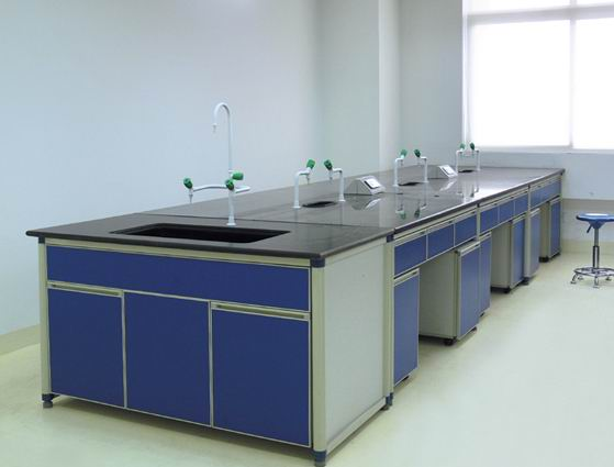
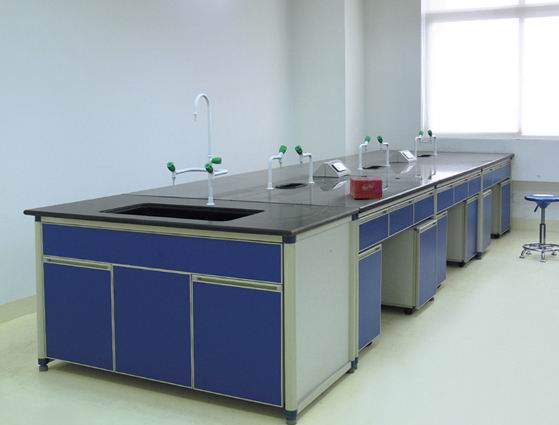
+ tissue box [349,177,383,199]
